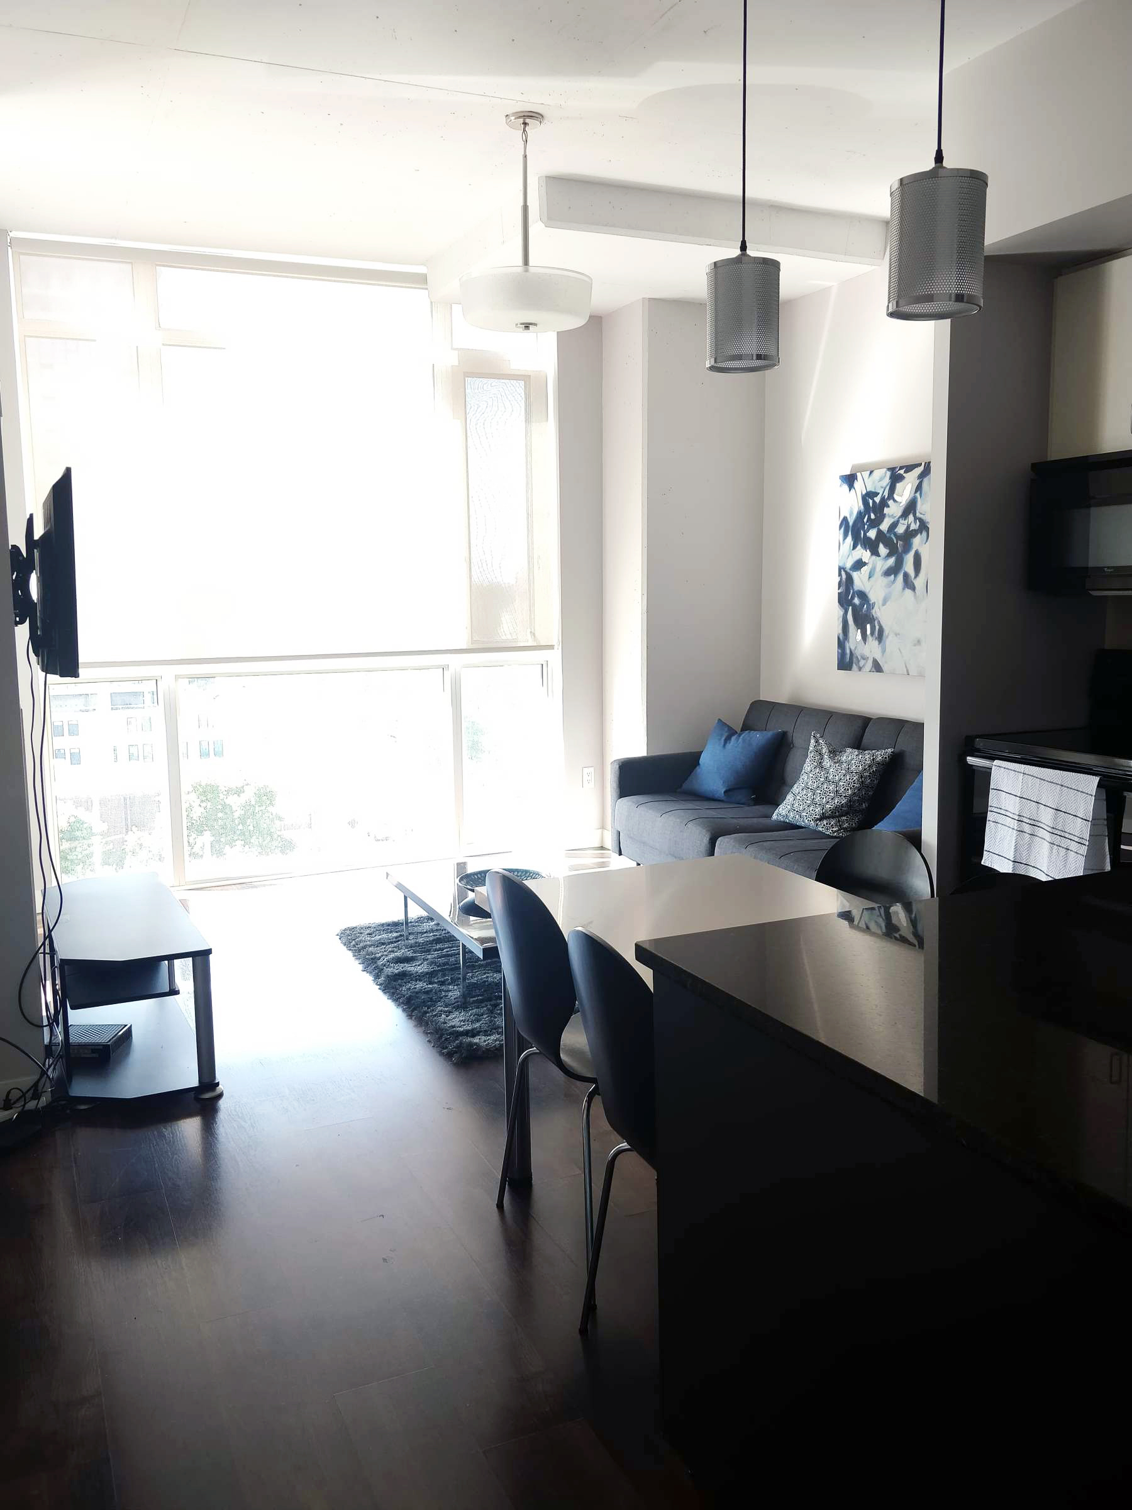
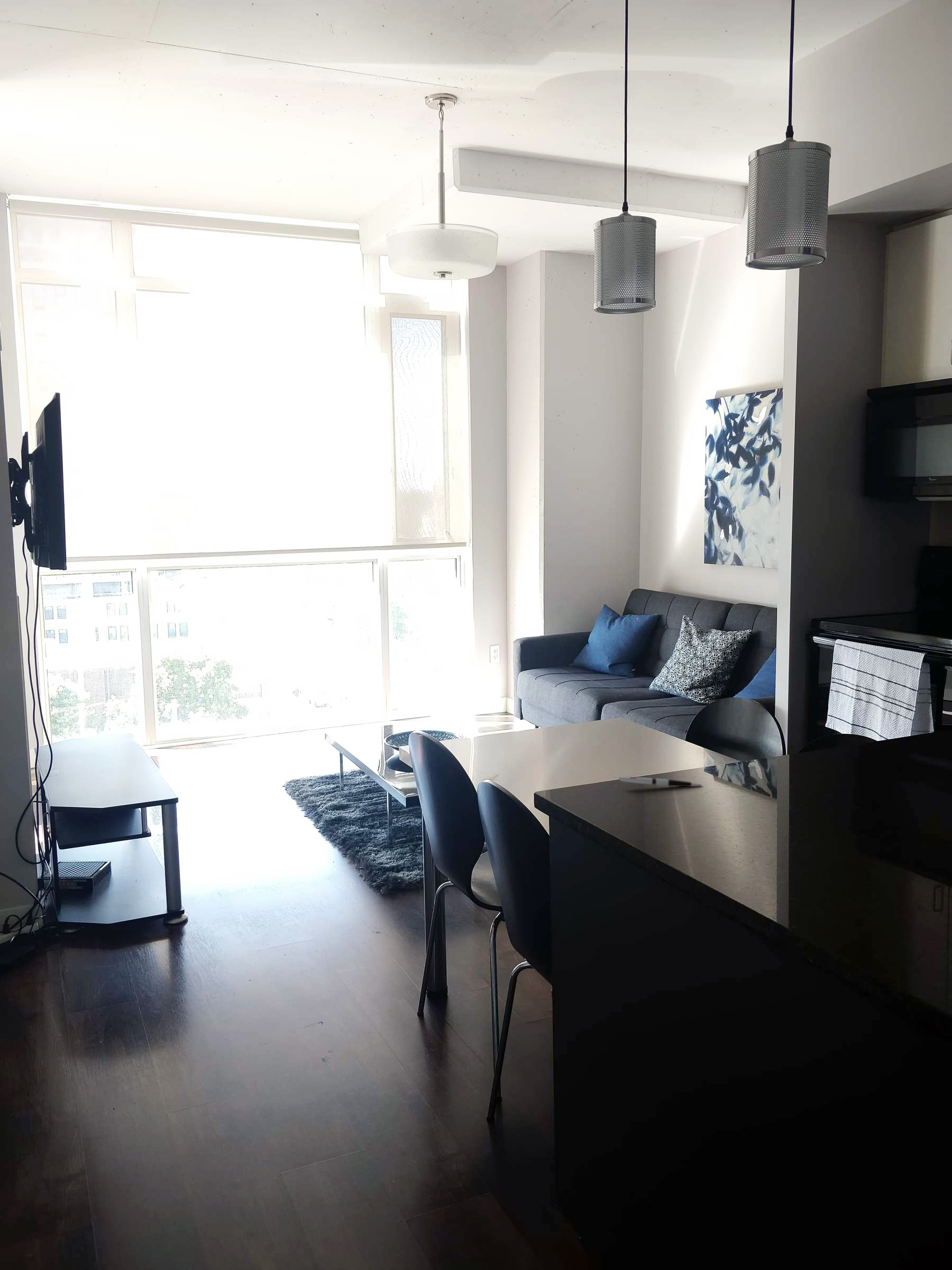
+ pen [619,776,702,787]
